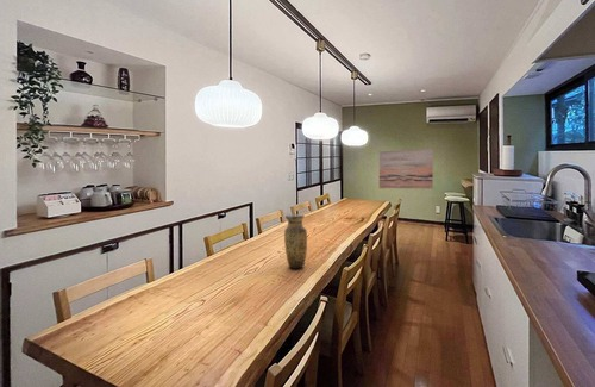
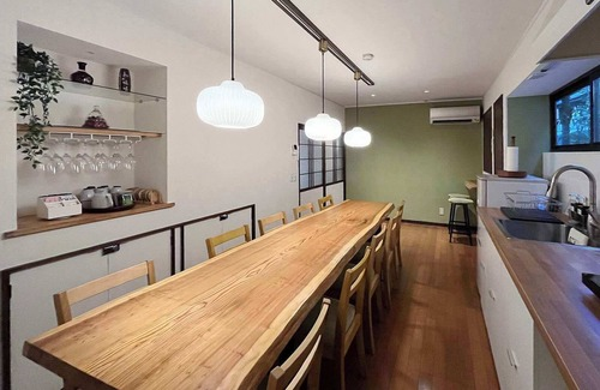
- wall art [378,148,434,189]
- vase [283,213,308,270]
